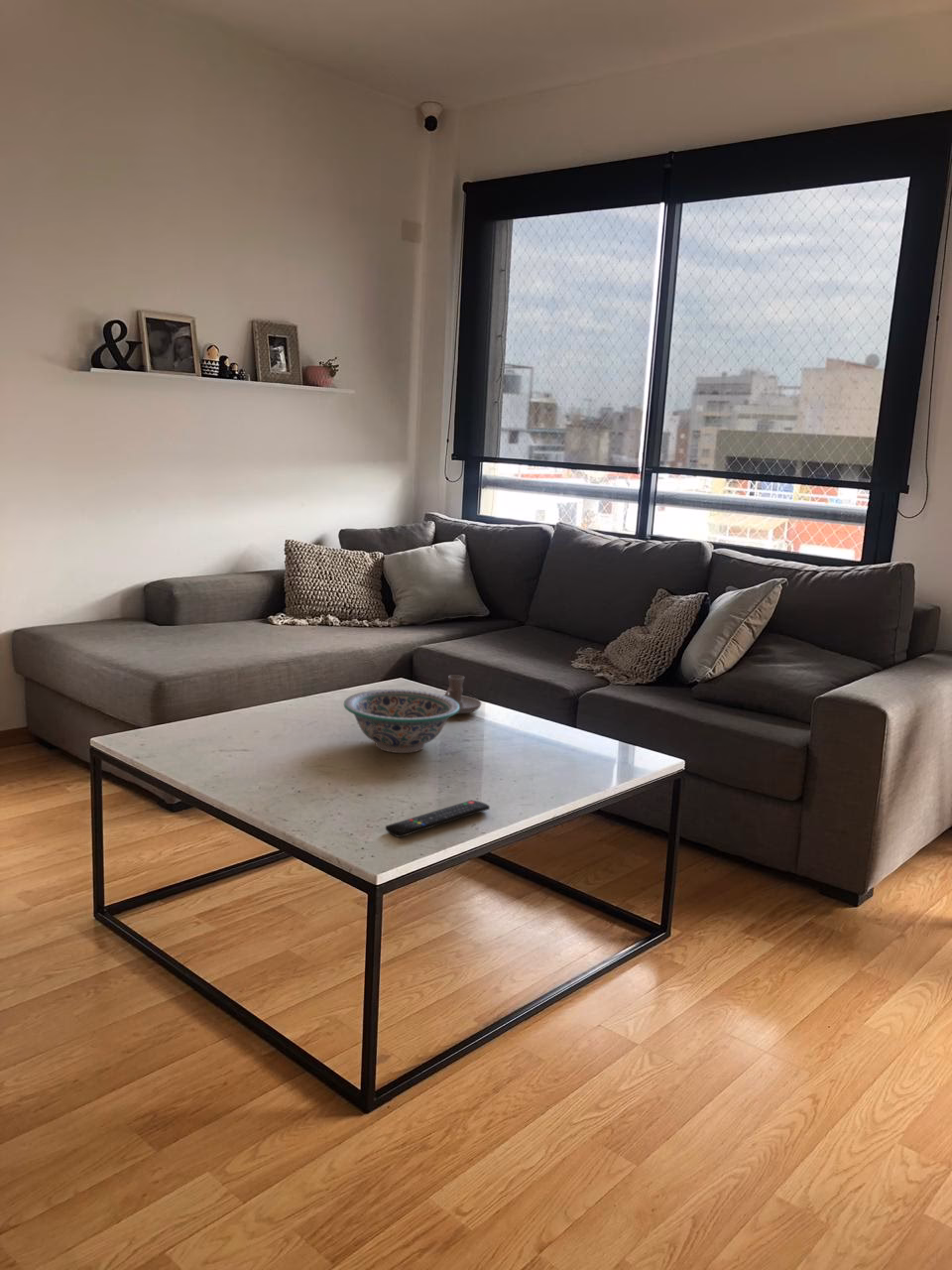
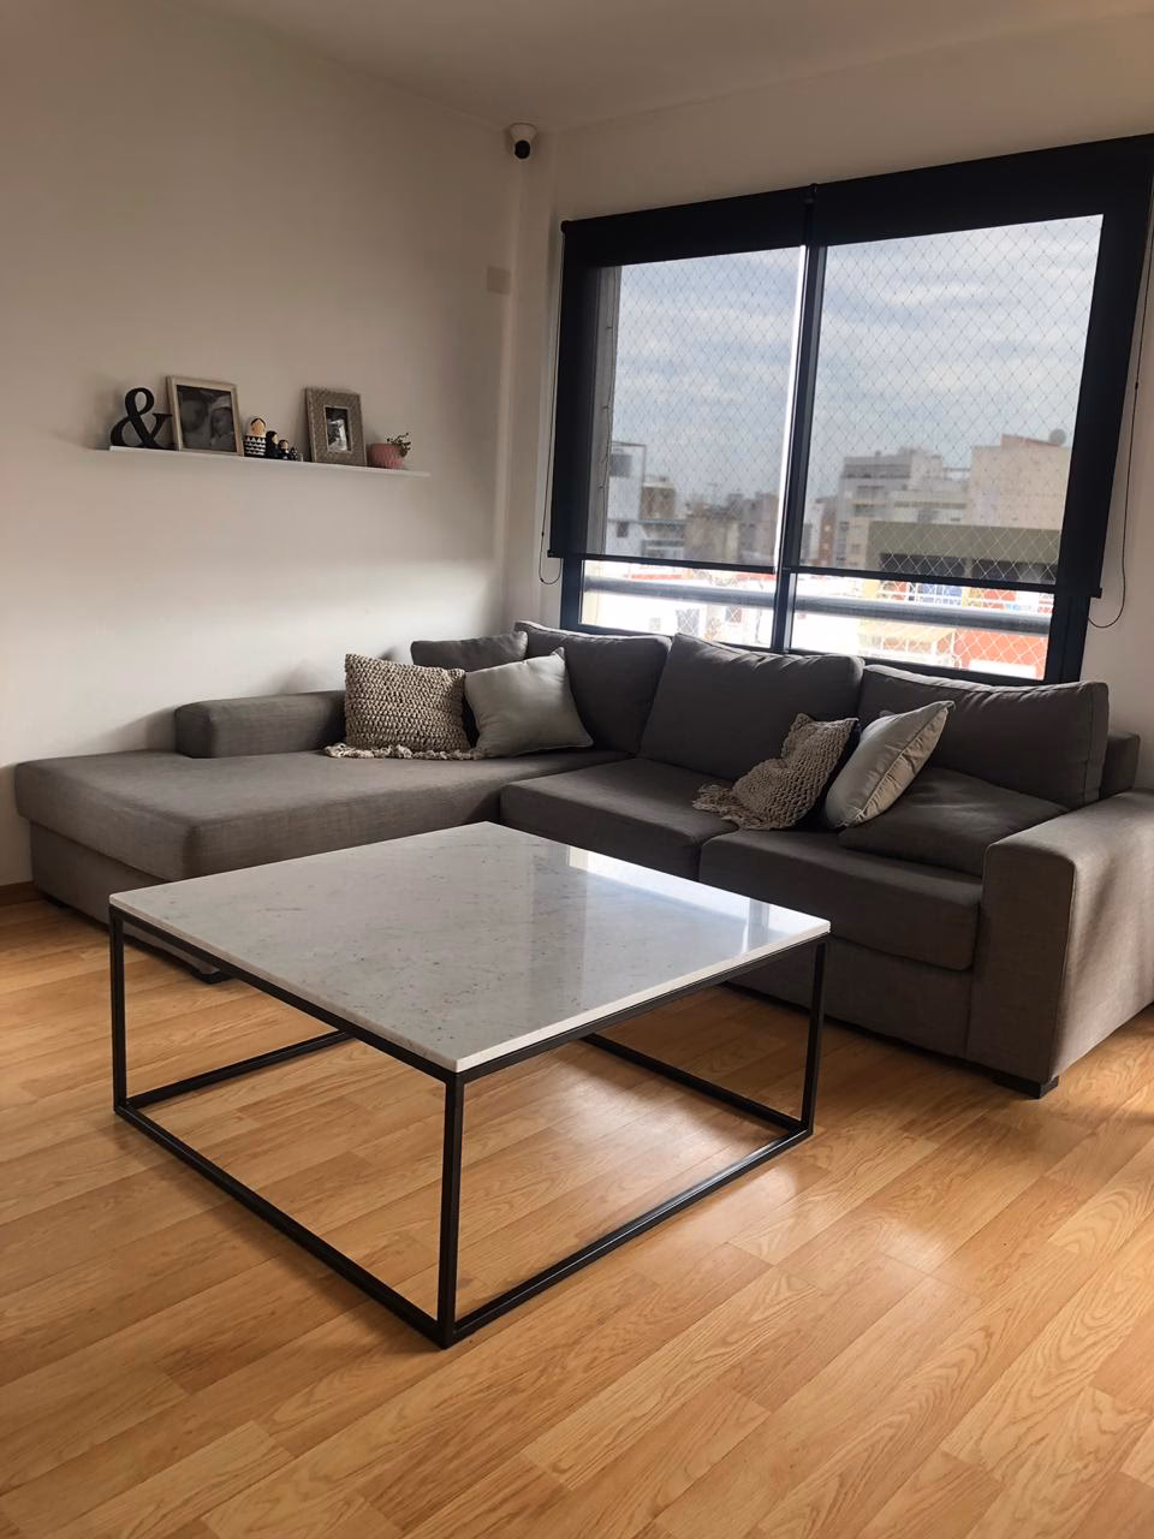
- candle holder [442,674,482,714]
- decorative bowl [343,689,459,754]
- remote control [385,800,491,838]
